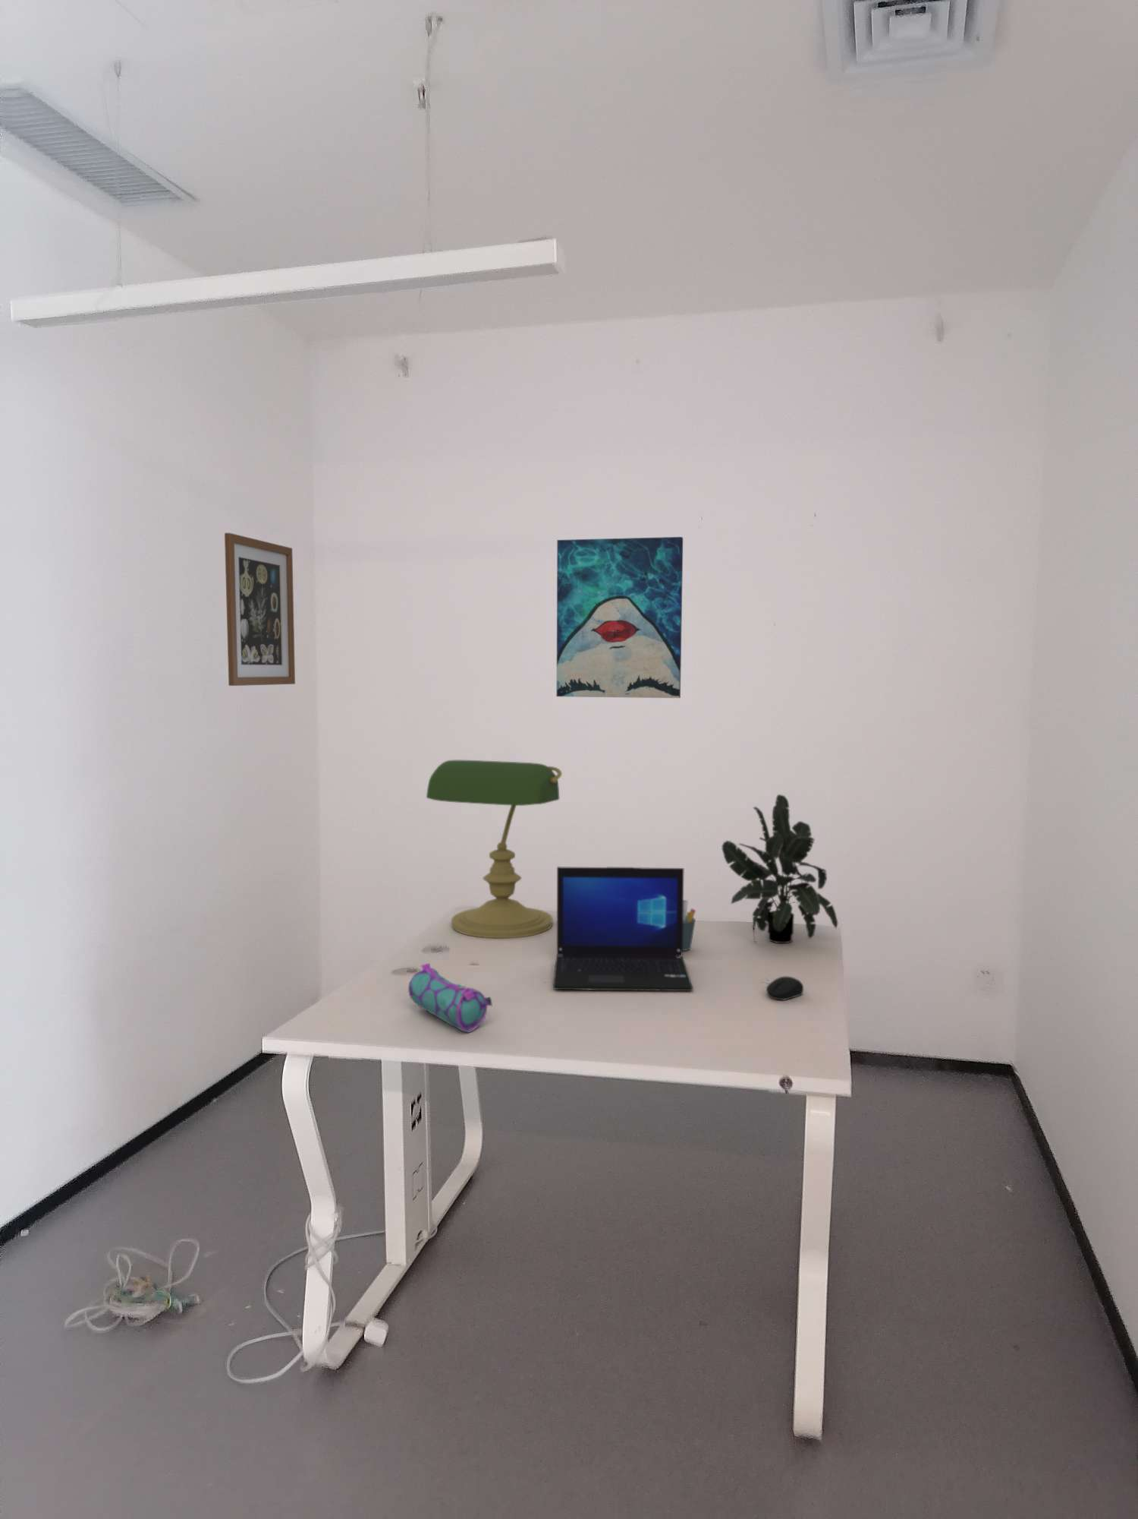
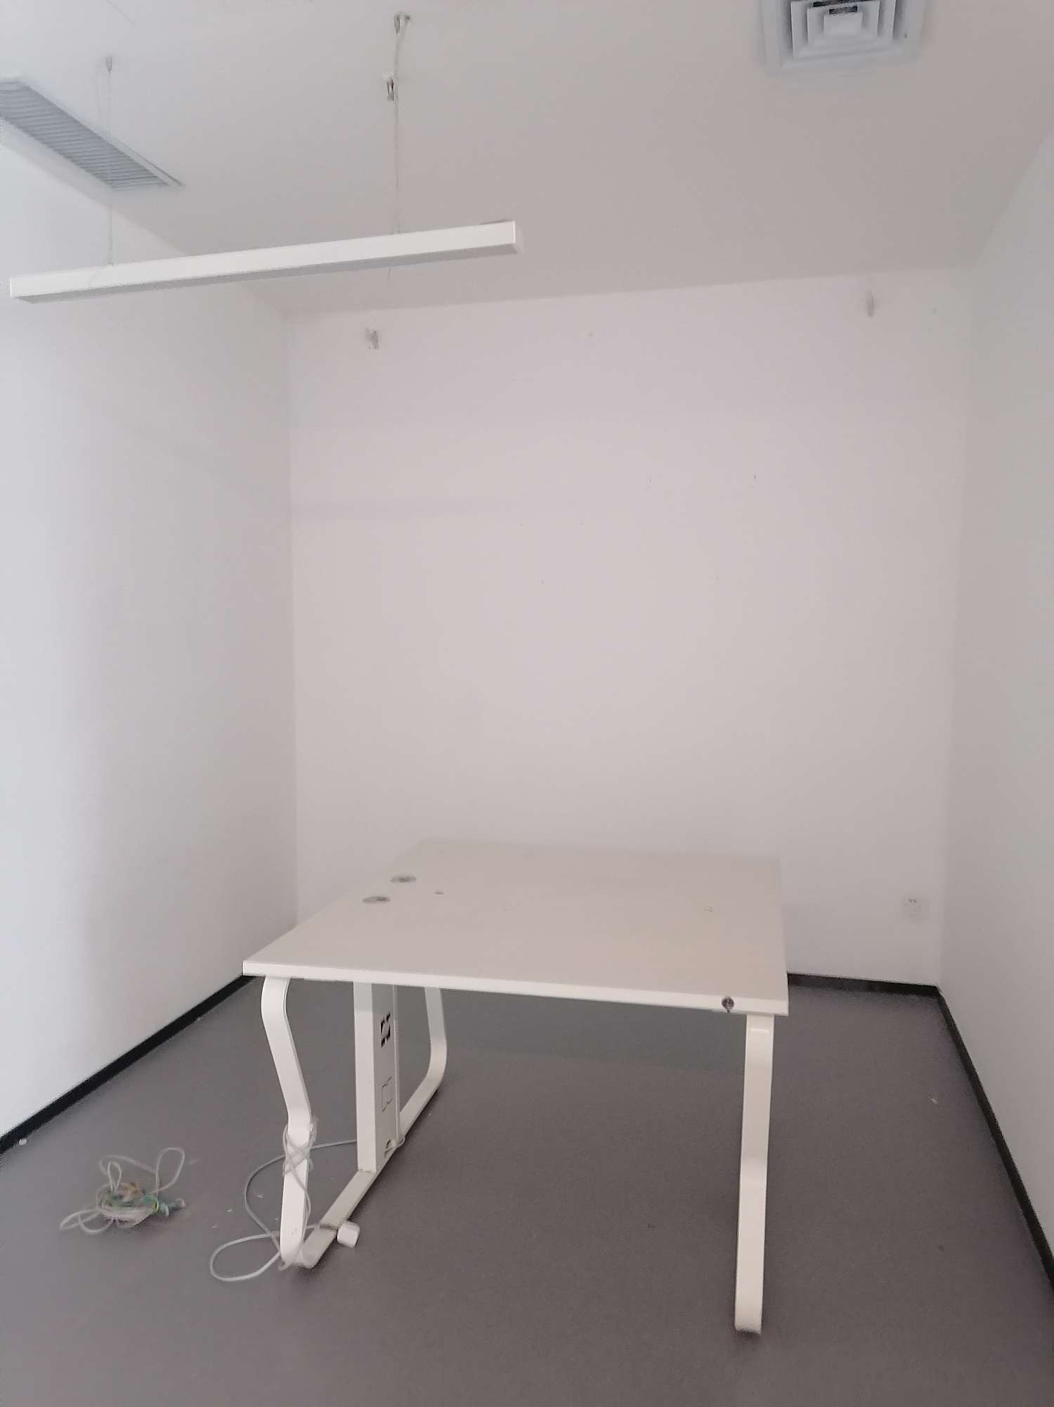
- potted plant [721,794,838,944]
- wall art [556,536,684,699]
- laptop [552,866,693,992]
- desk lamp [426,760,563,939]
- wall art [224,532,296,687]
- pen holder [683,899,697,952]
- pencil case [408,963,494,1033]
- computer mouse [765,975,804,1001]
